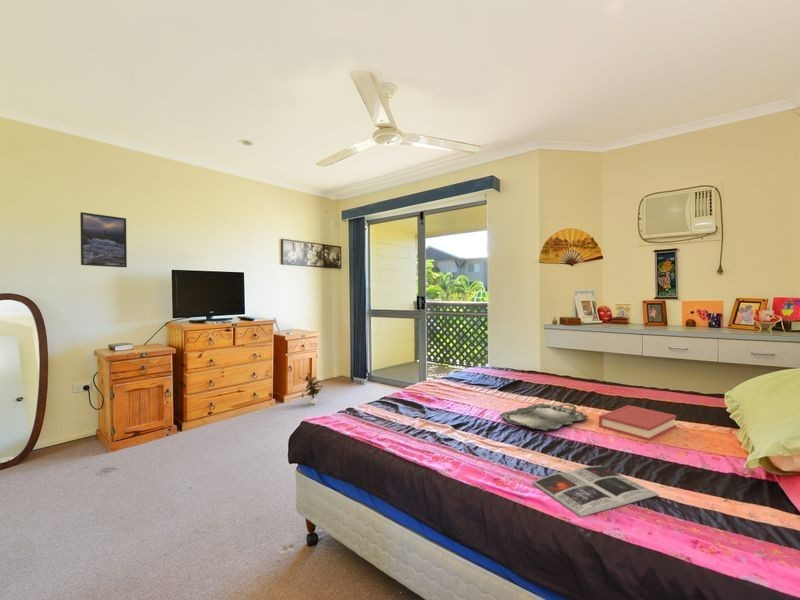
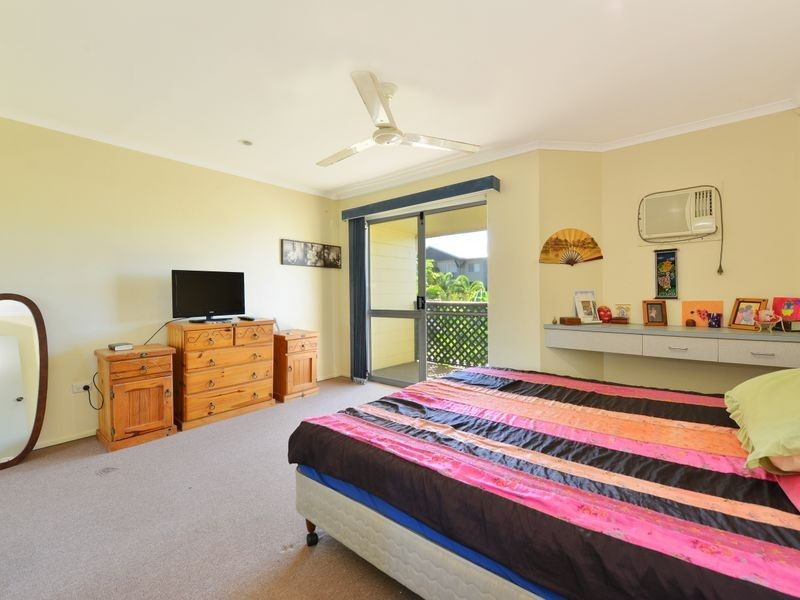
- magazine [532,465,660,518]
- serving tray [499,403,589,432]
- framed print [79,211,128,268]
- potted plant [297,372,323,405]
- hardback book [598,404,677,442]
